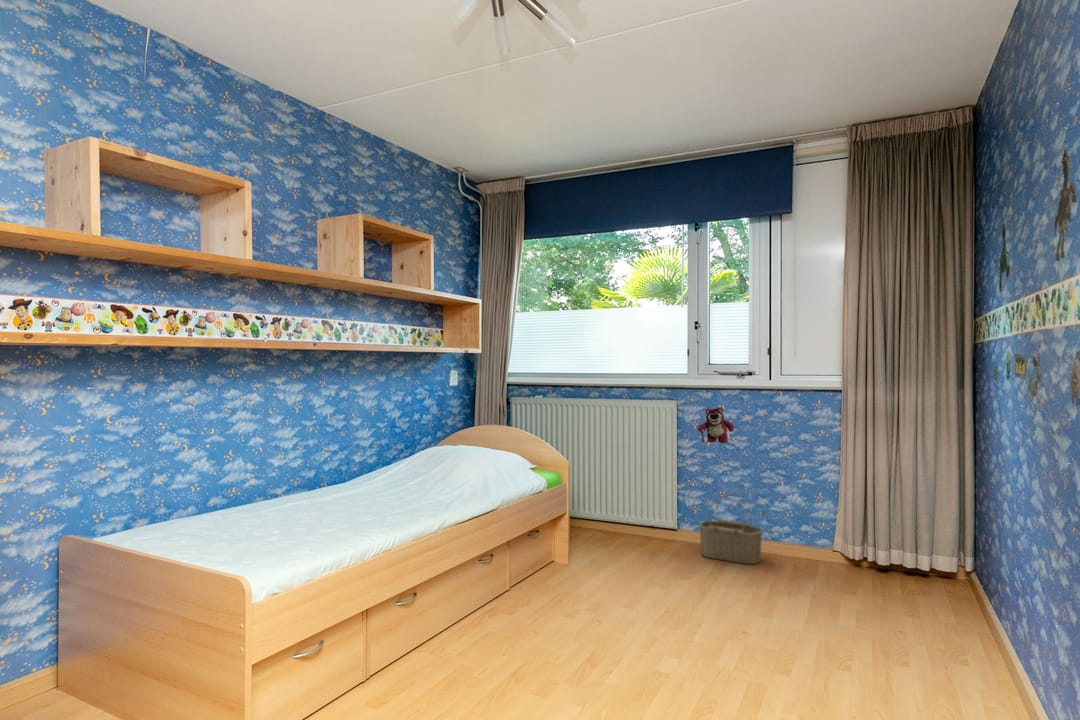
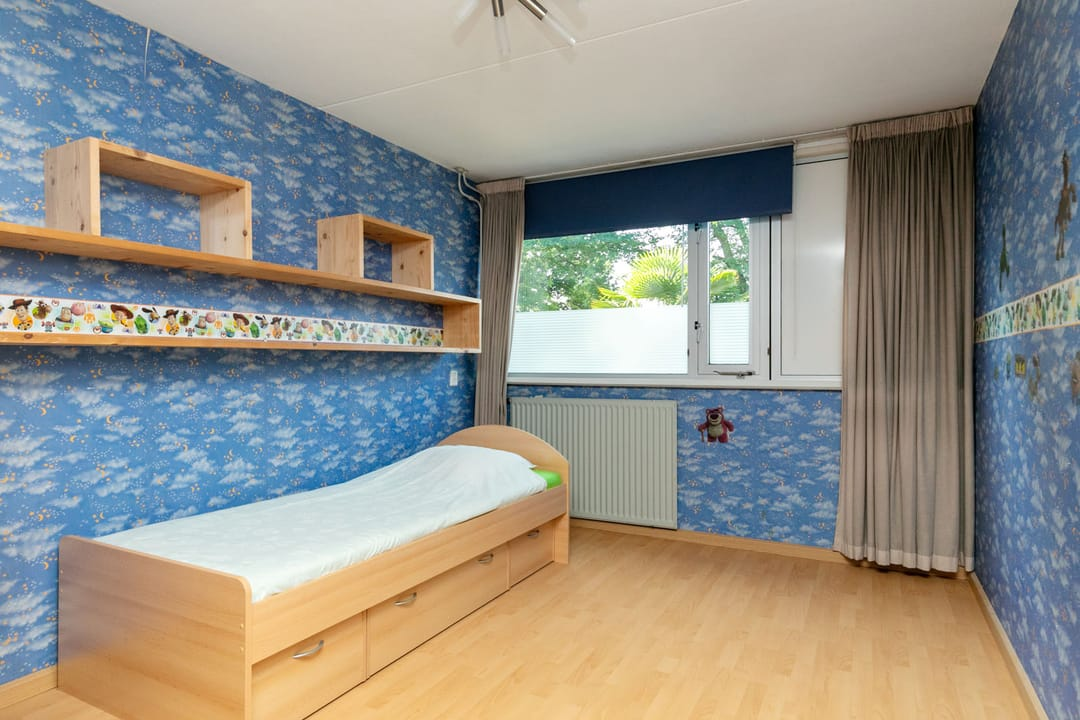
- wicker basket [699,492,763,565]
